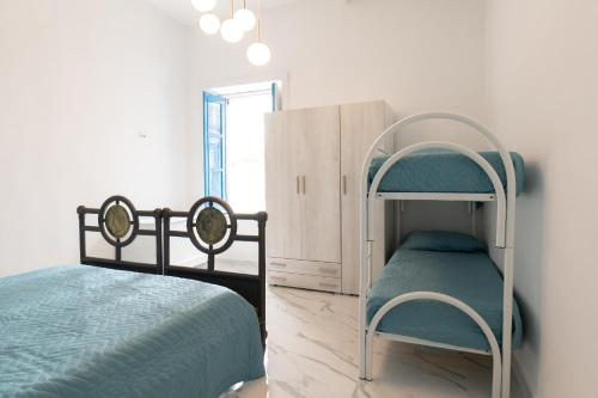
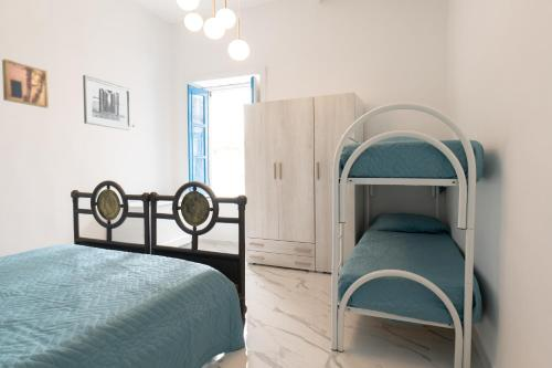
+ wall art [1,59,50,109]
+ wall art [82,74,132,132]
